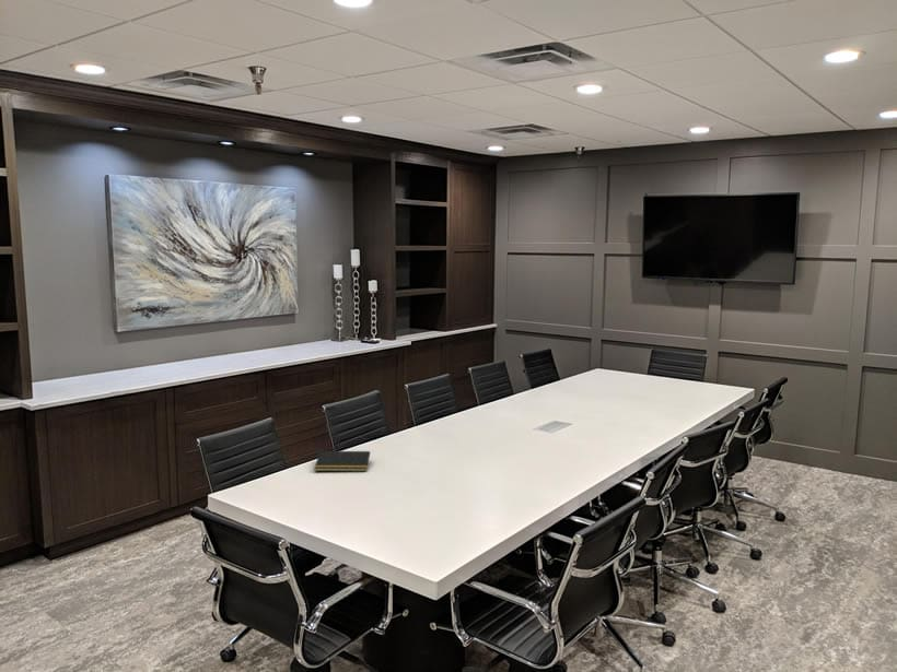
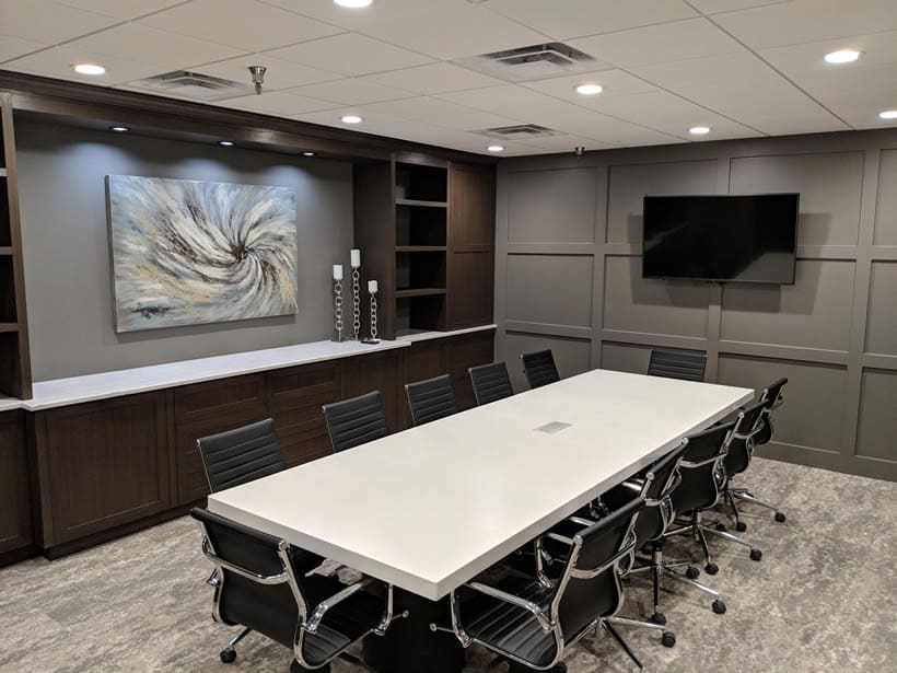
- notepad [313,450,371,472]
